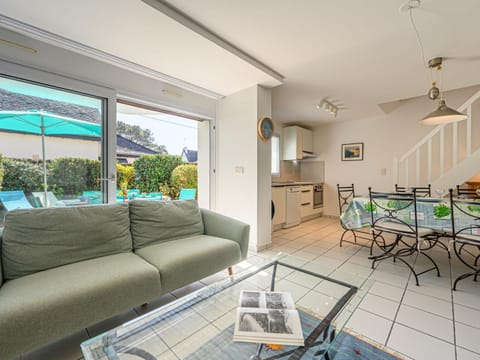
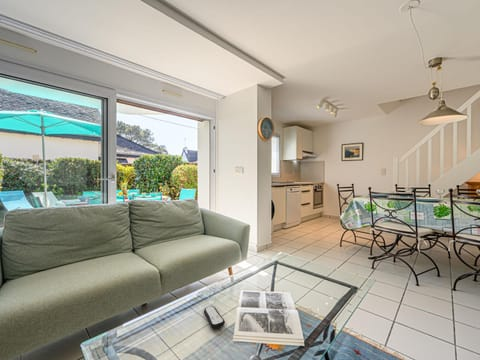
+ remote control [203,305,226,329]
